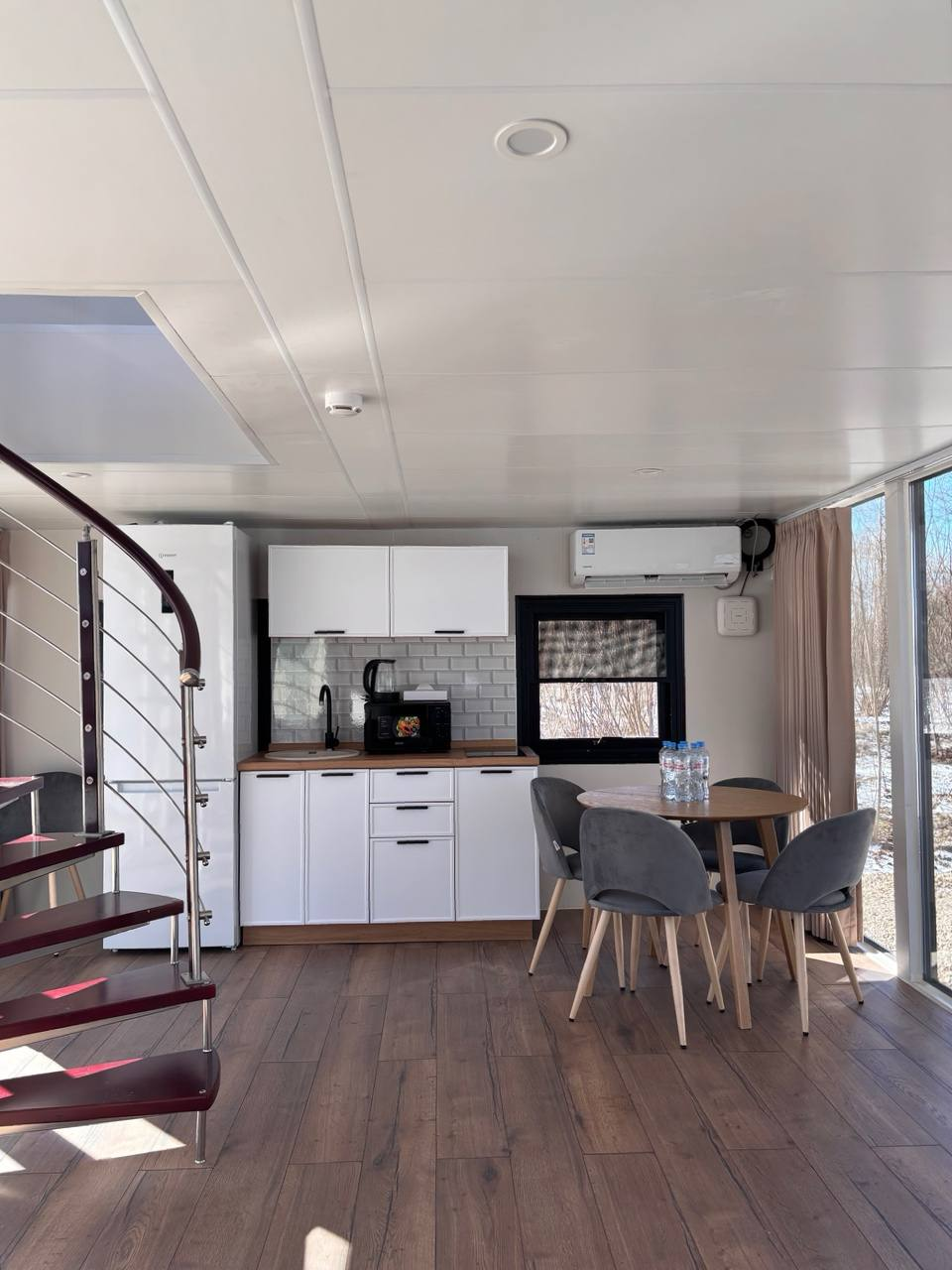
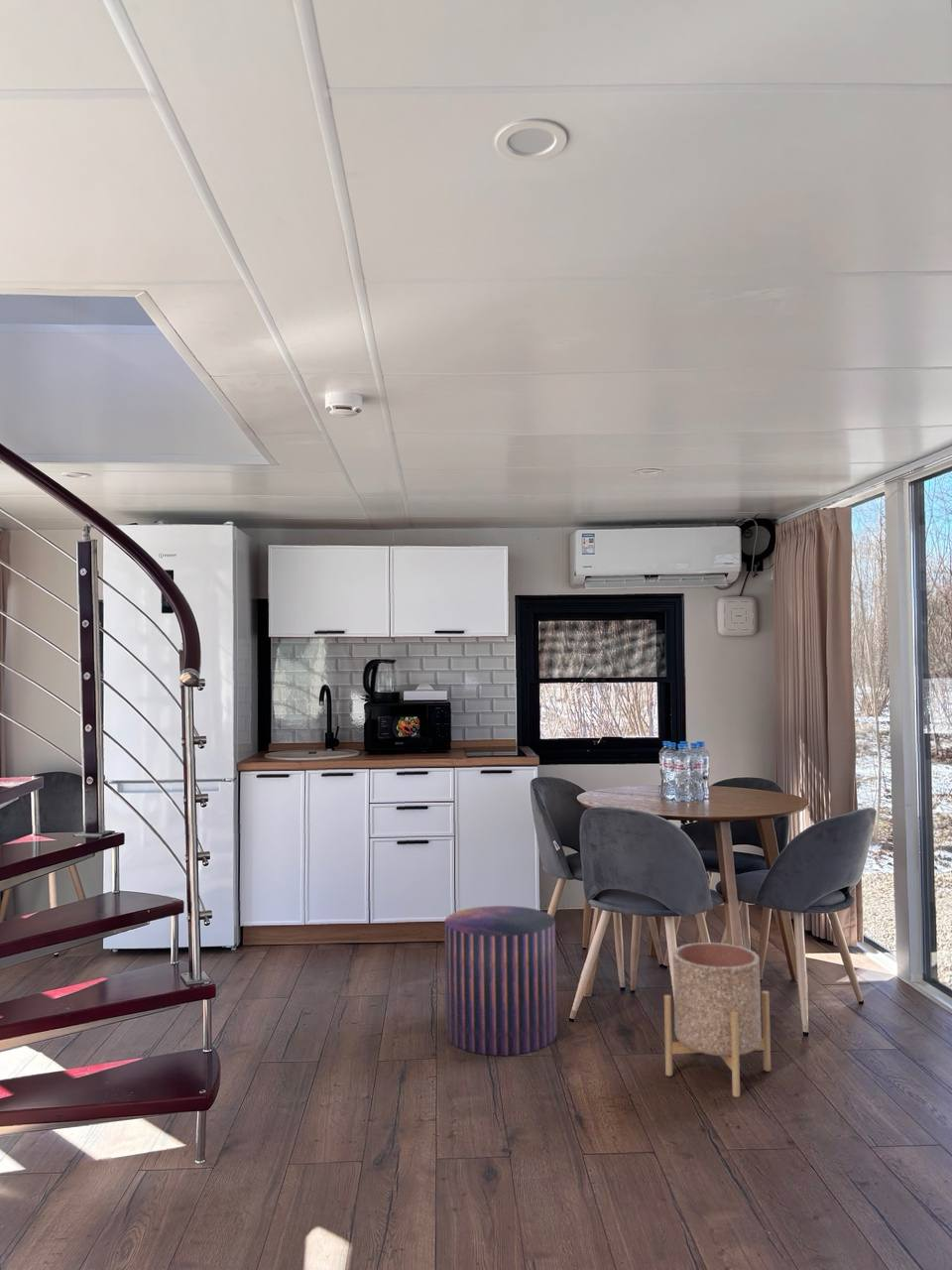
+ planter [663,942,772,1098]
+ pouf [443,905,558,1057]
